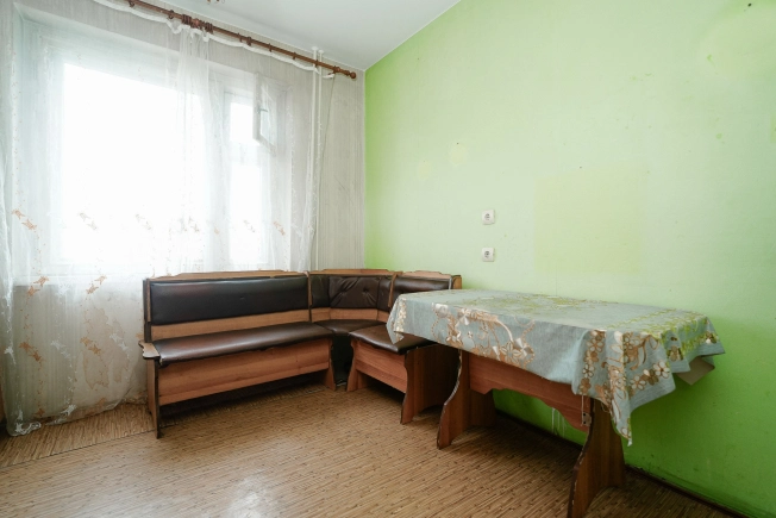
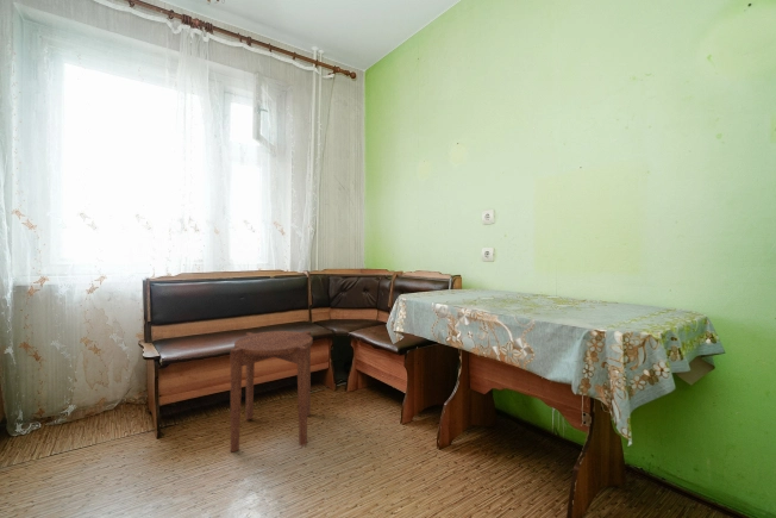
+ side table [230,330,313,454]
